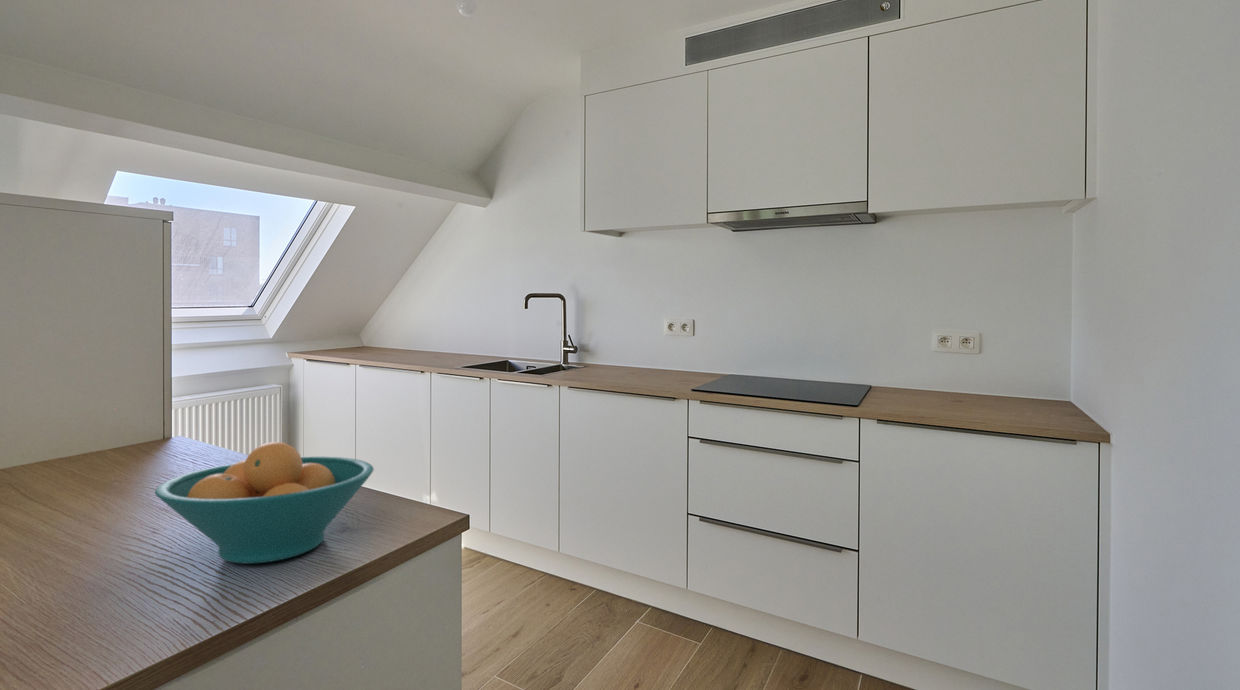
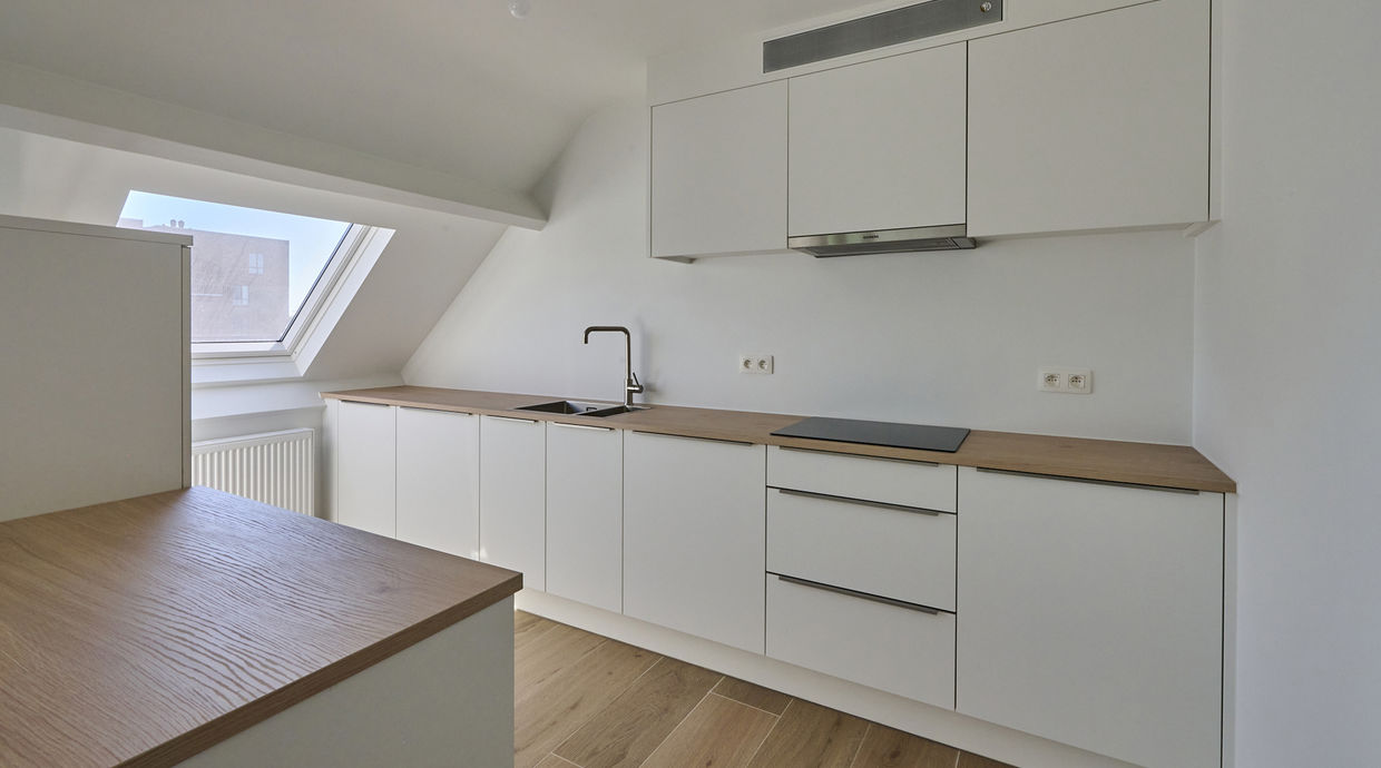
- fruit bowl [154,441,375,565]
